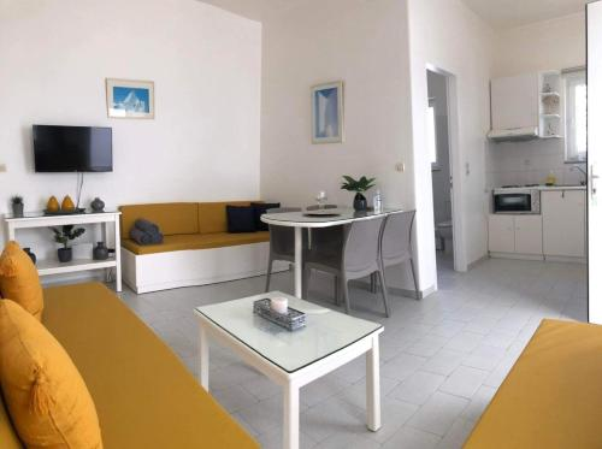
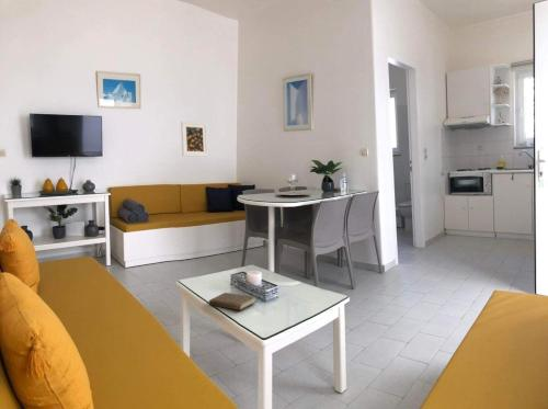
+ book [208,292,256,310]
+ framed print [180,121,209,158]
